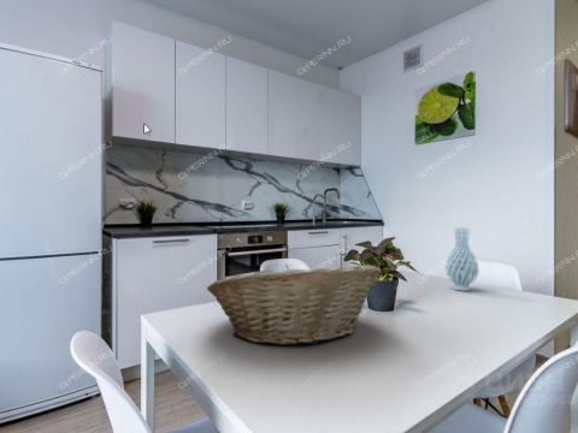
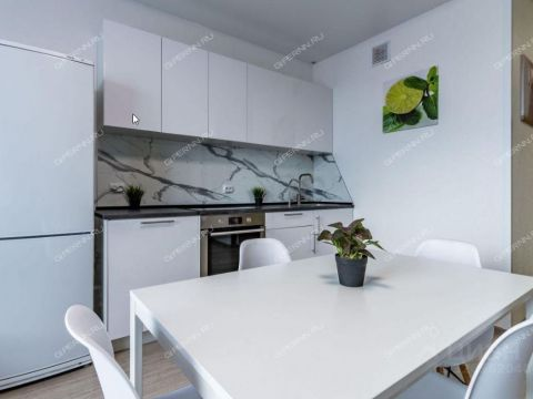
- vase [444,226,479,292]
- fruit basket [206,263,382,346]
